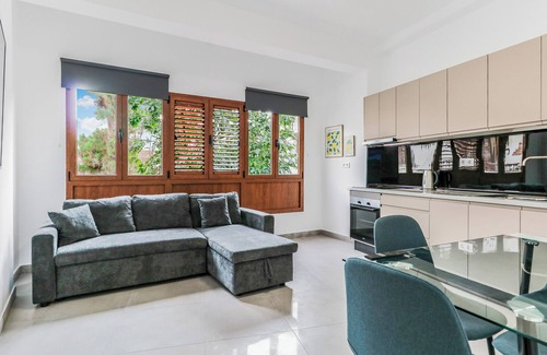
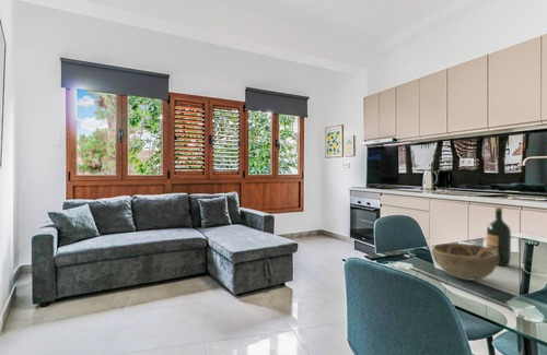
+ wine bottle [486,206,512,267]
+ decorative bowl [431,242,499,282]
